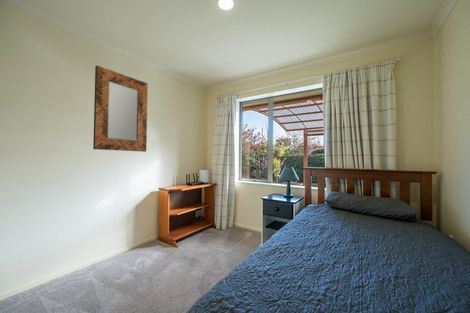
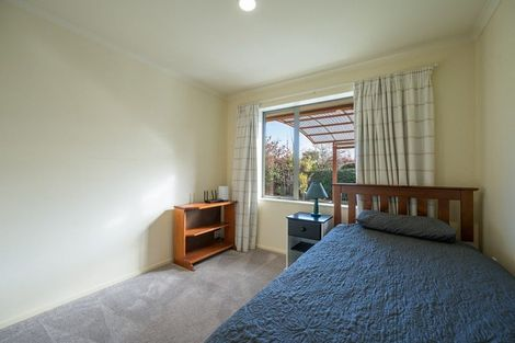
- home mirror [92,65,149,153]
